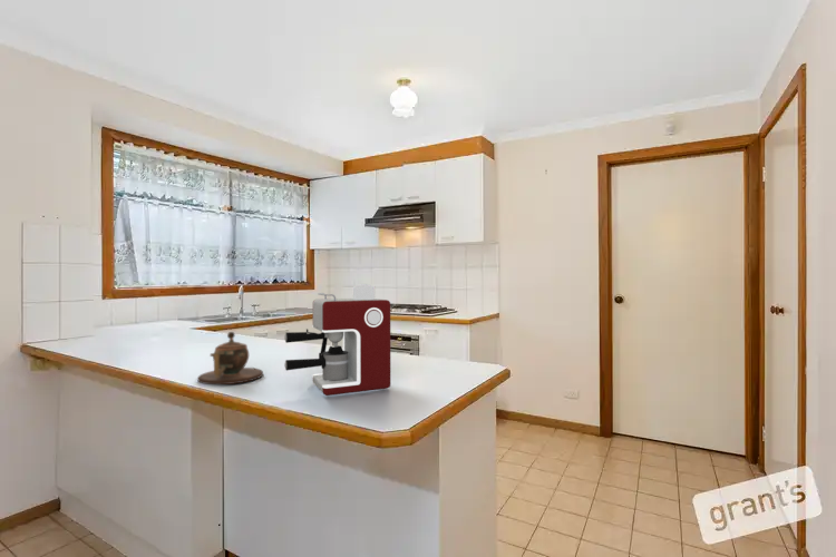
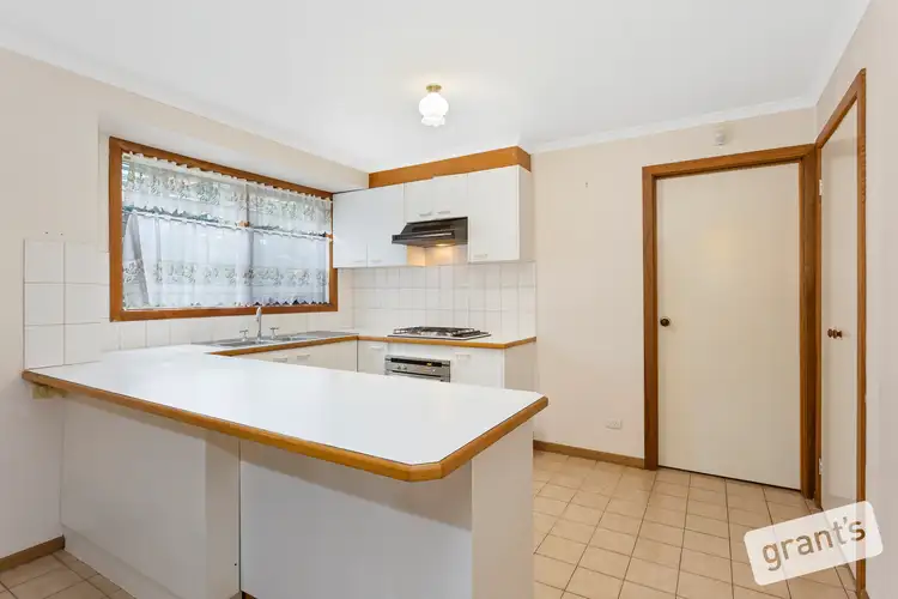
- coffee maker [283,283,391,397]
- teapot [196,331,264,385]
